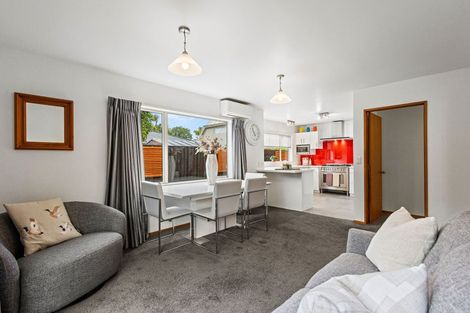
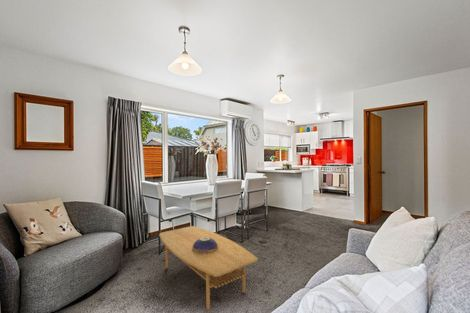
+ decorative bowl [192,237,218,254]
+ coffee table [158,225,259,311]
